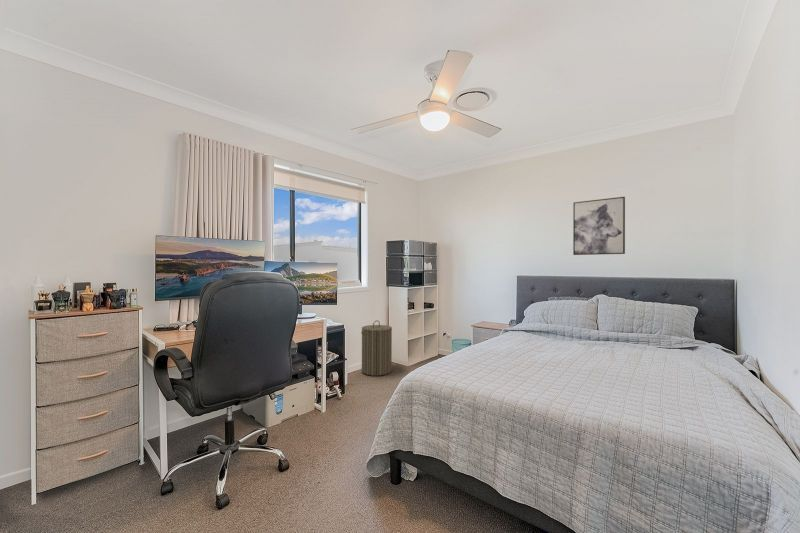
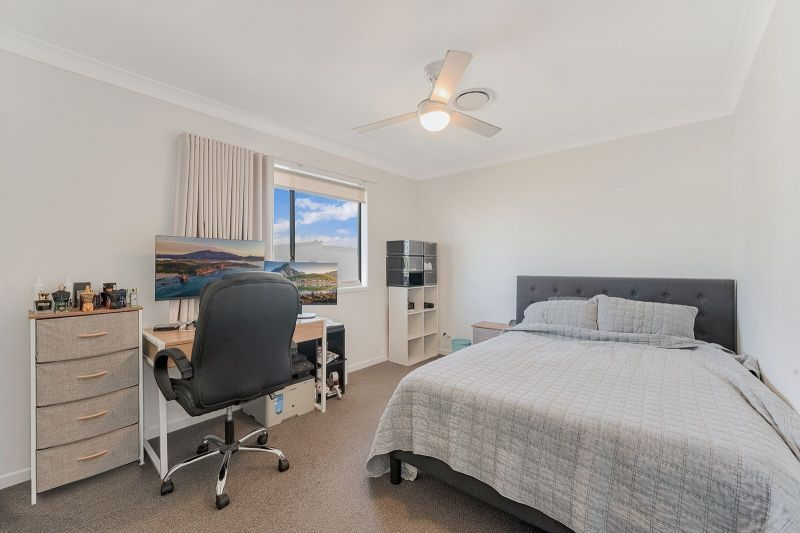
- laundry hamper [360,319,393,377]
- wall art [572,196,626,256]
